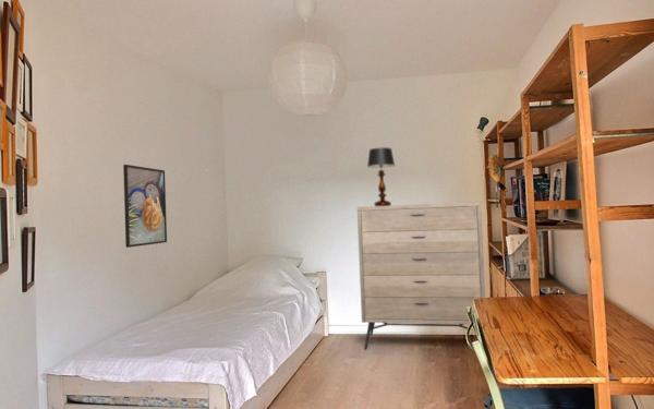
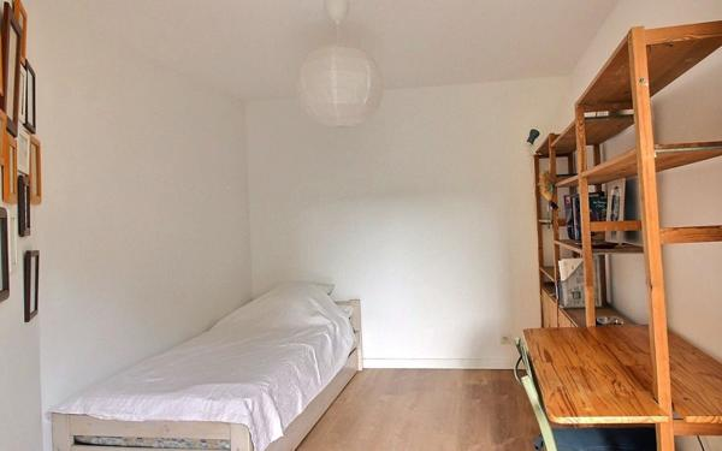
- table lamp [366,146,396,206]
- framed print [122,164,168,249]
- dresser [356,201,486,350]
